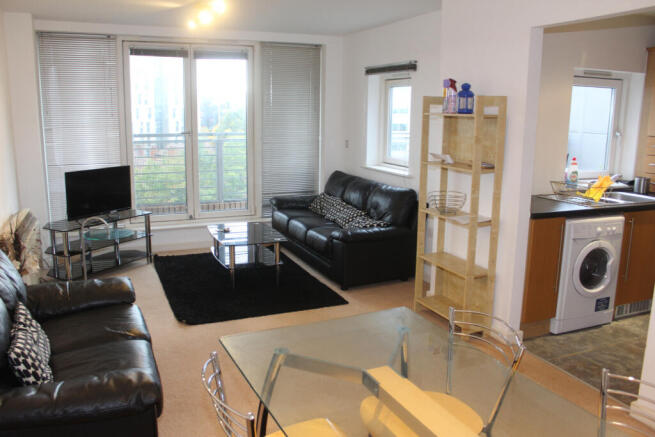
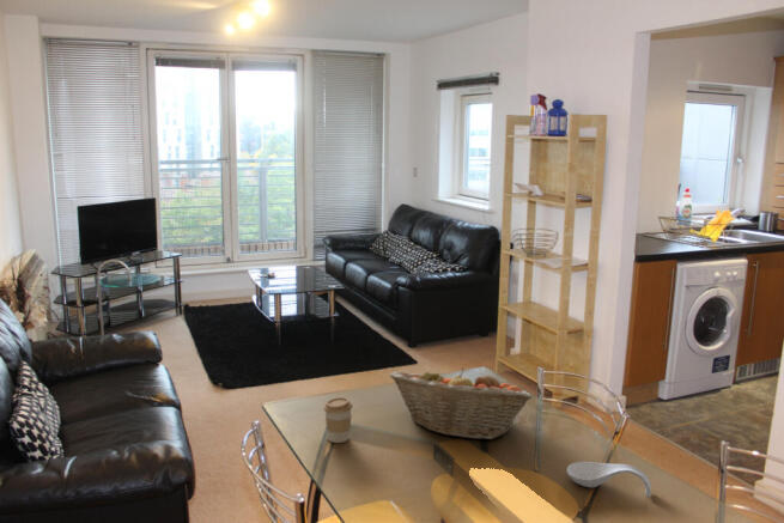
+ coffee cup [323,396,353,444]
+ spoon rest [565,461,652,498]
+ fruit basket [389,367,534,440]
